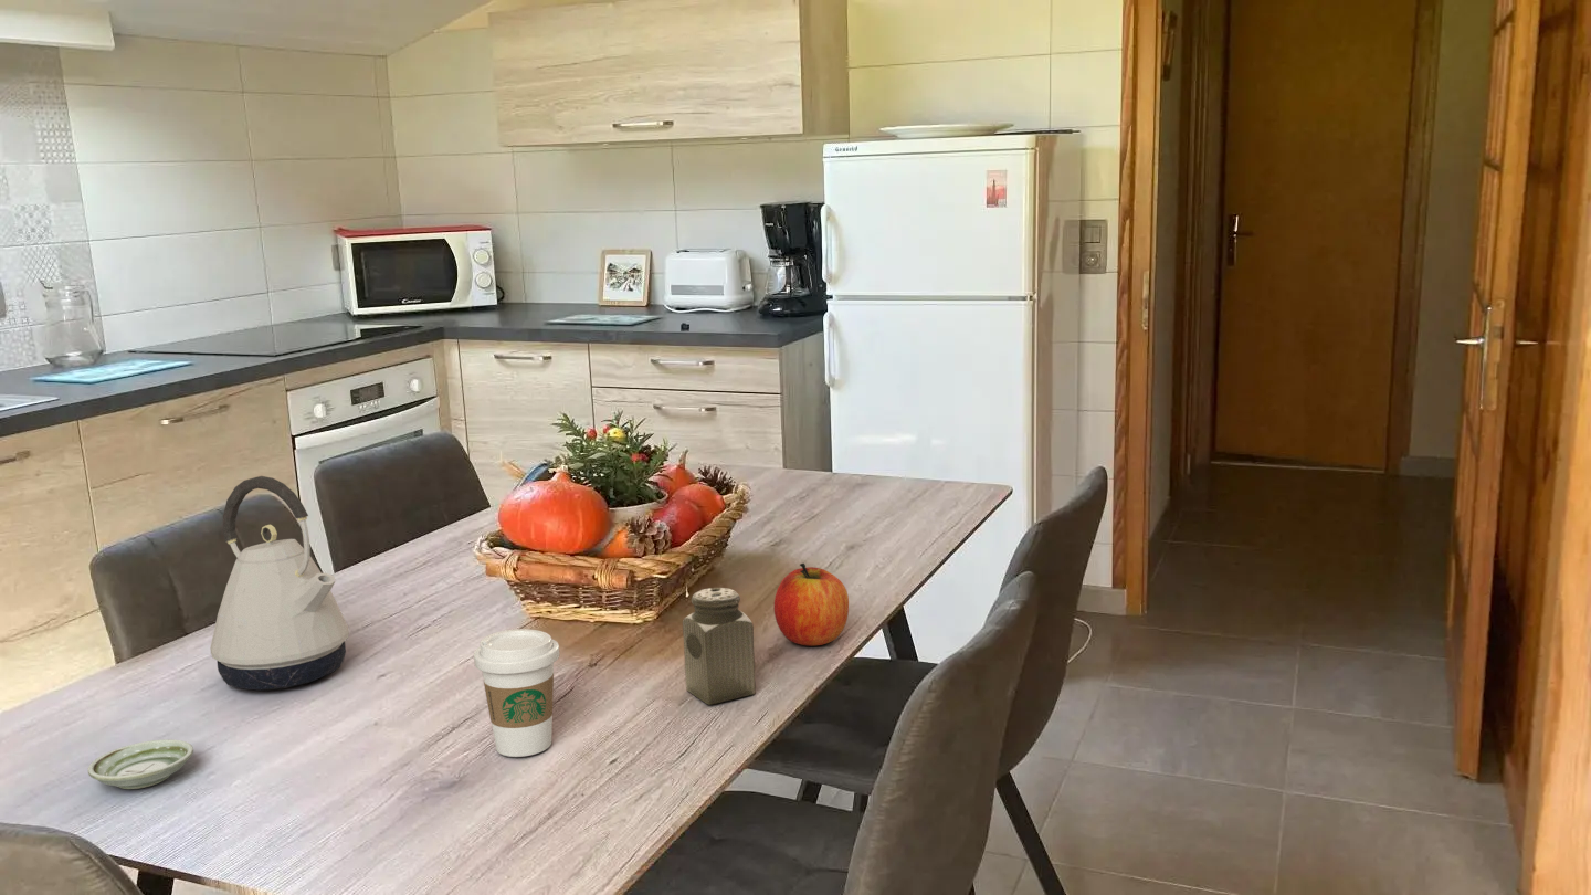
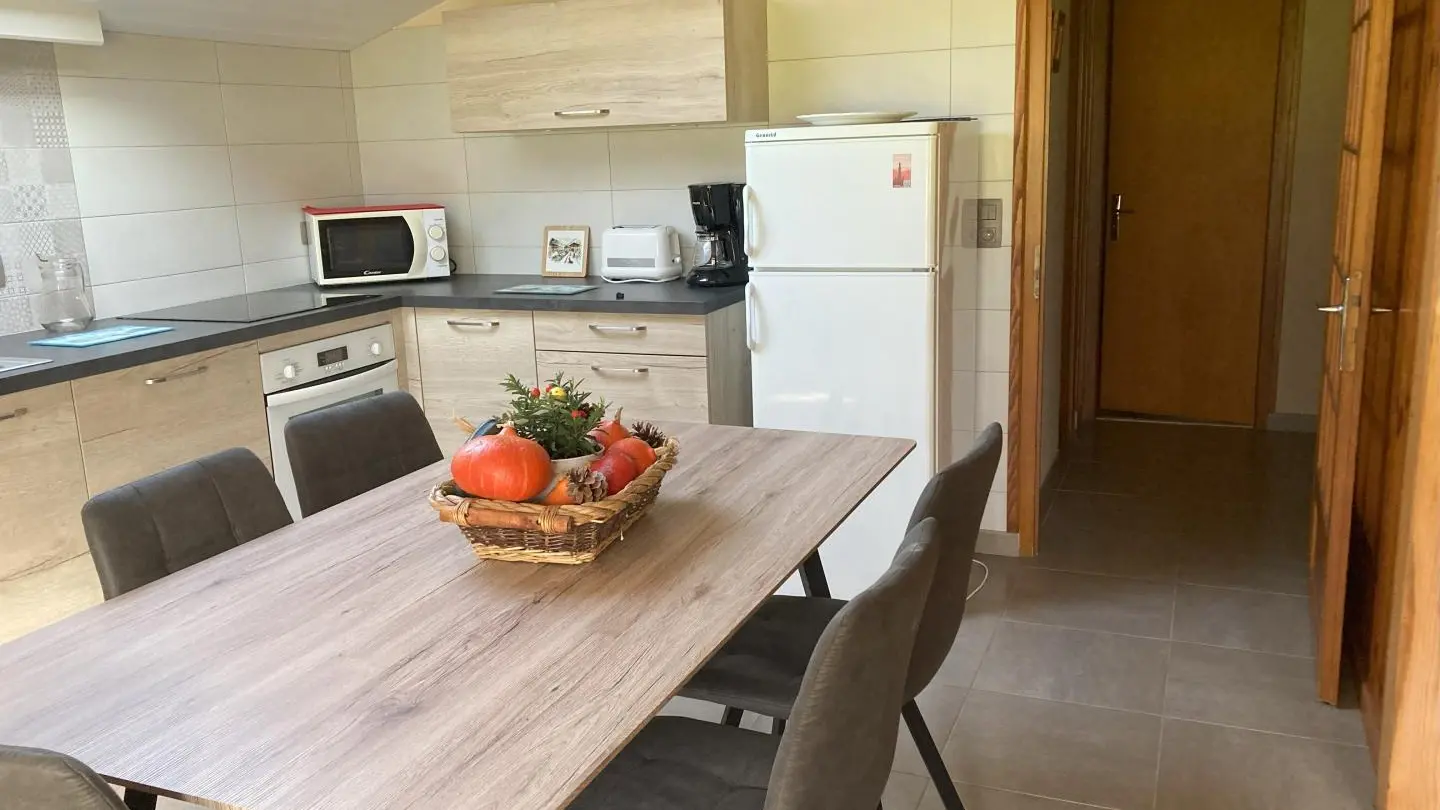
- kettle [209,475,350,692]
- saucer [87,738,194,790]
- salt shaker [682,587,757,706]
- apple [772,562,850,646]
- coffee cup [473,628,561,758]
